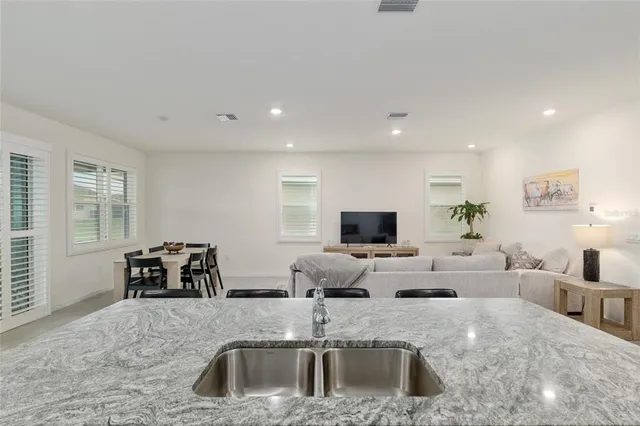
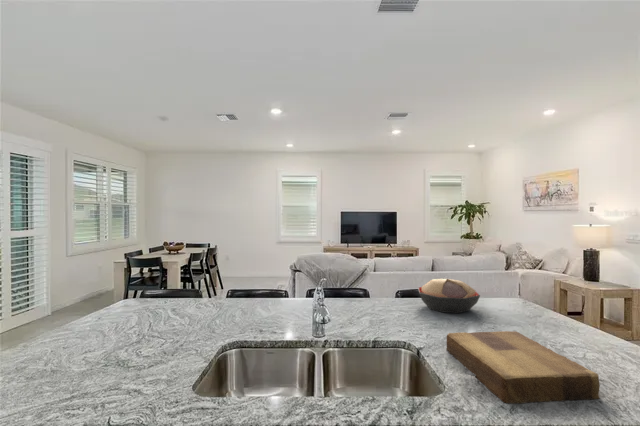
+ decorative bowl [417,278,481,314]
+ cutting board [445,330,601,405]
